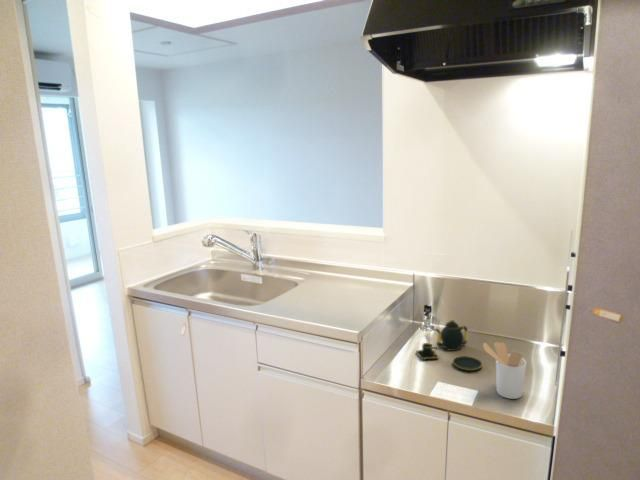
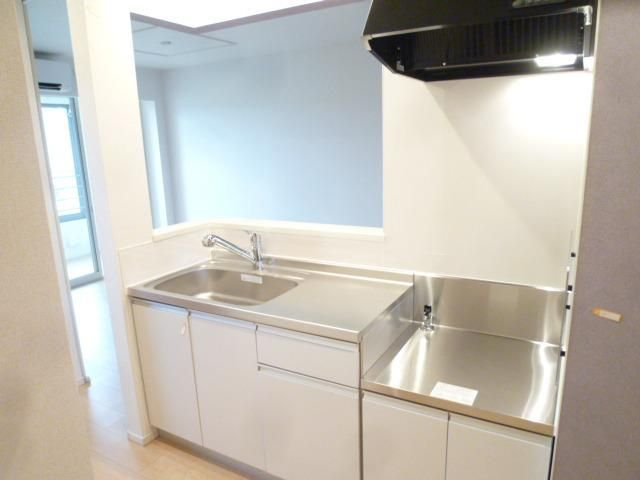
- teapot [415,318,483,372]
- utensil holder [482,341,527,400]
